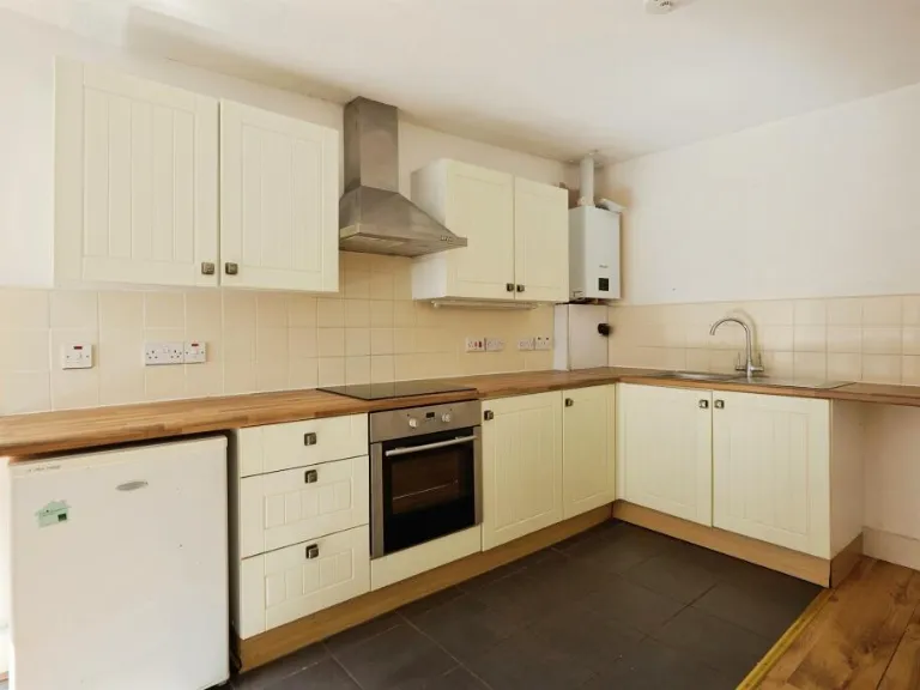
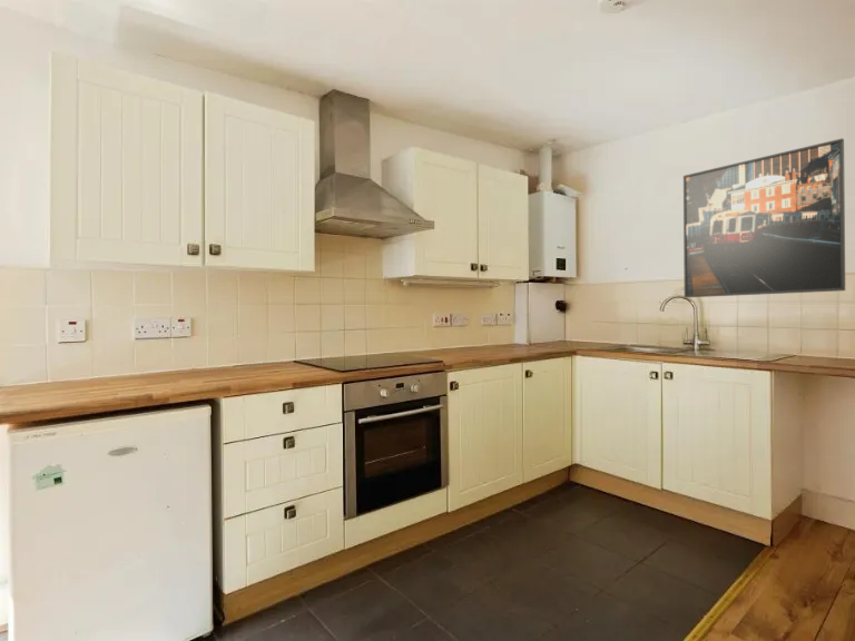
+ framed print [682,137,846,298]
